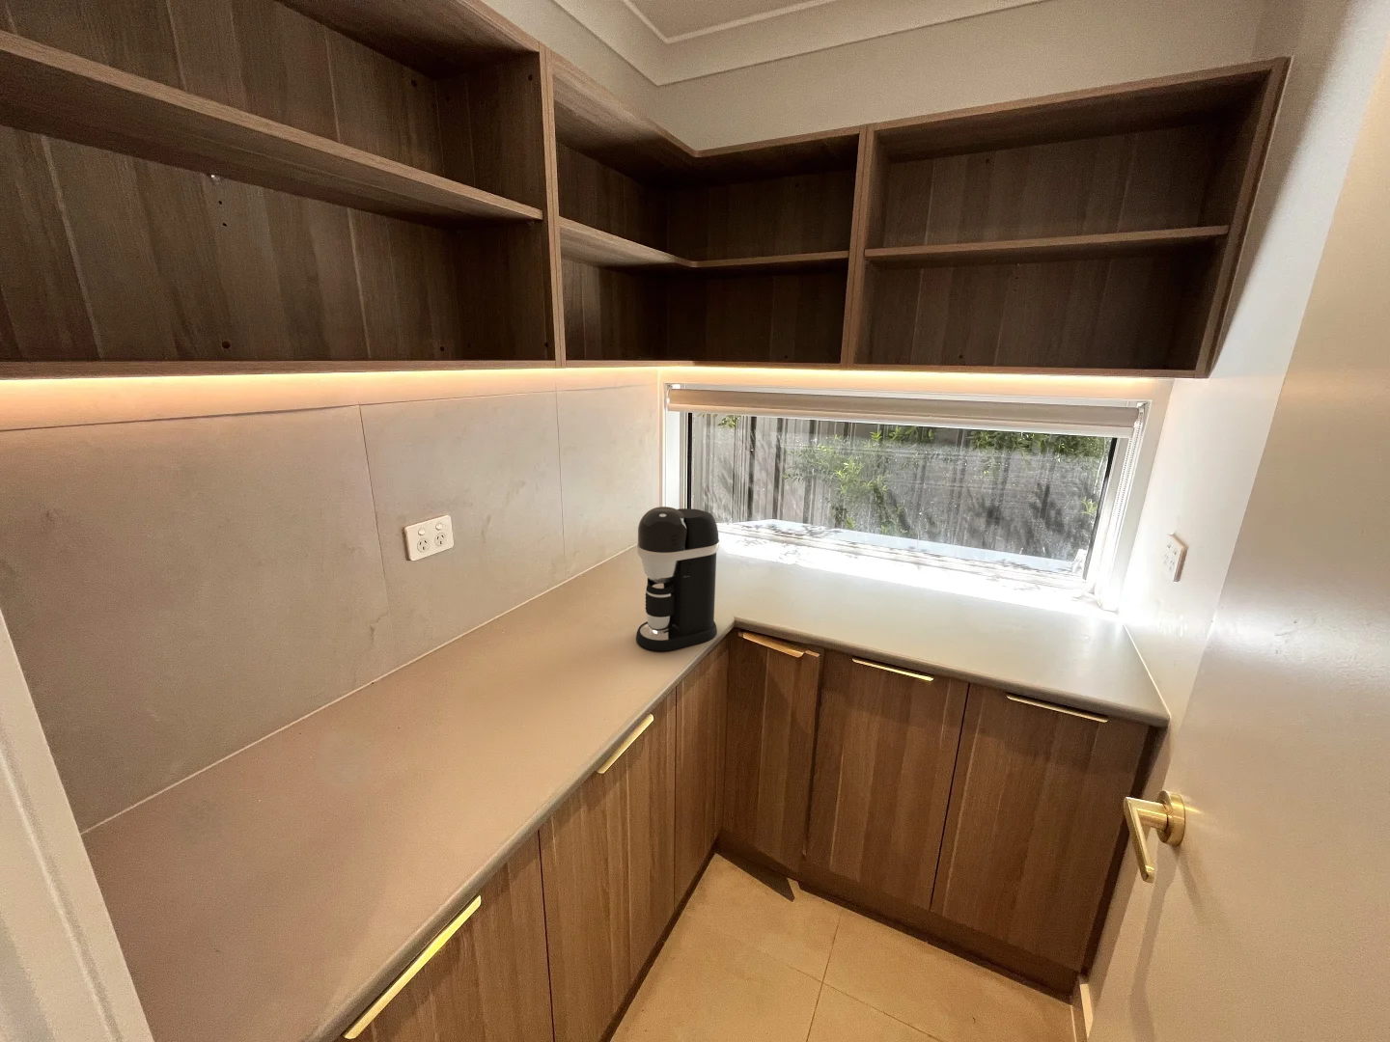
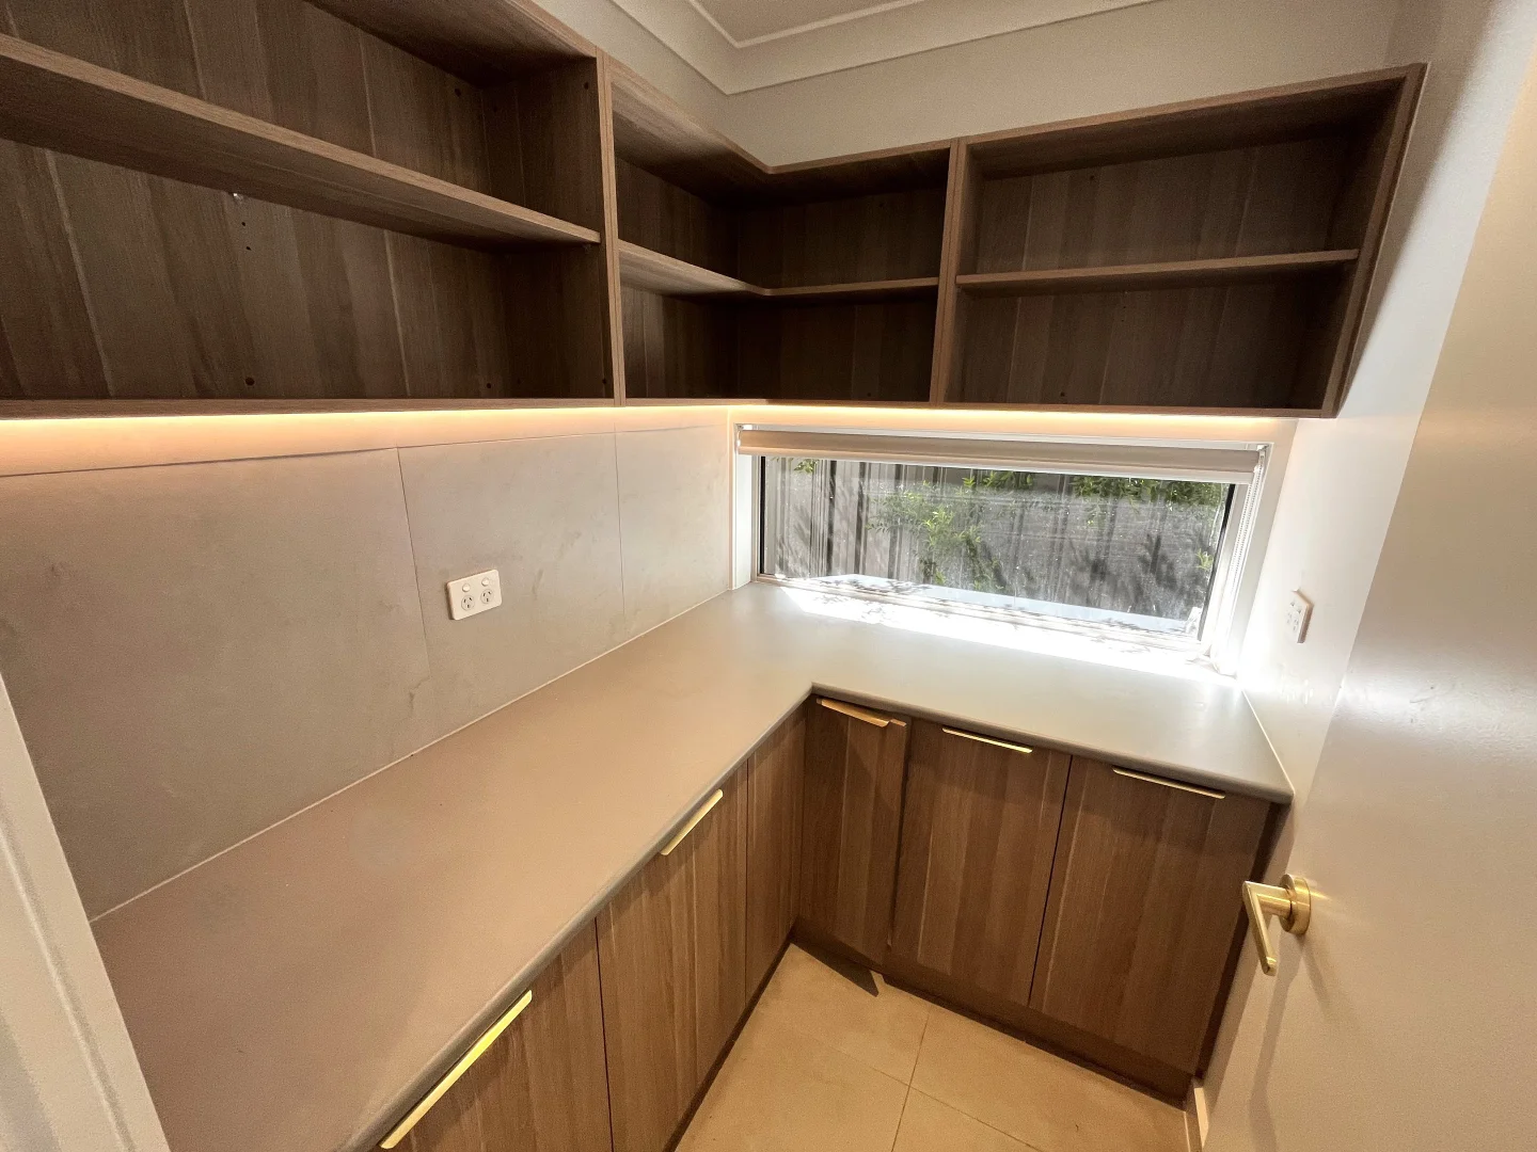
- coffee maker [635,506,720,652]
